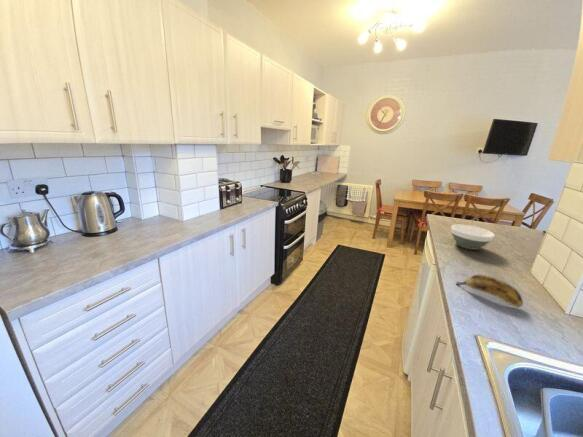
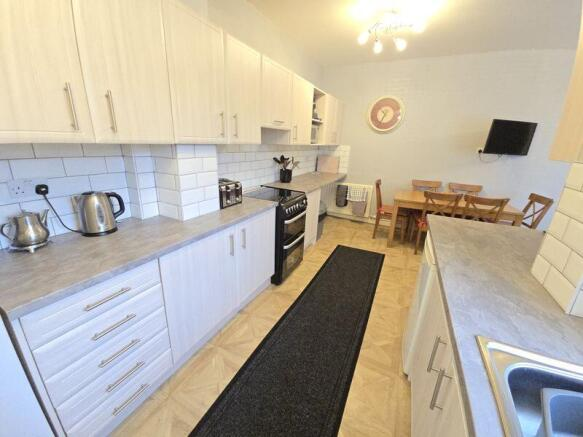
- banana [455,274,524,308]
- bowl [450,224,495,251]
